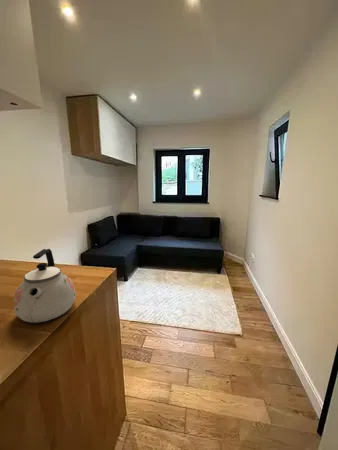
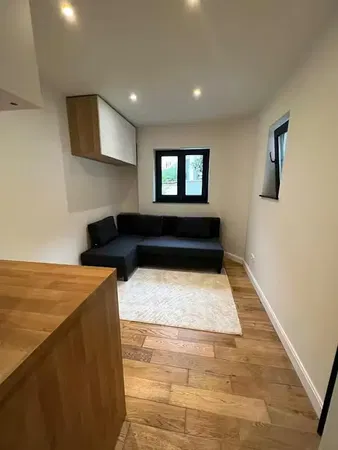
- kettle [13,248,77,324]
